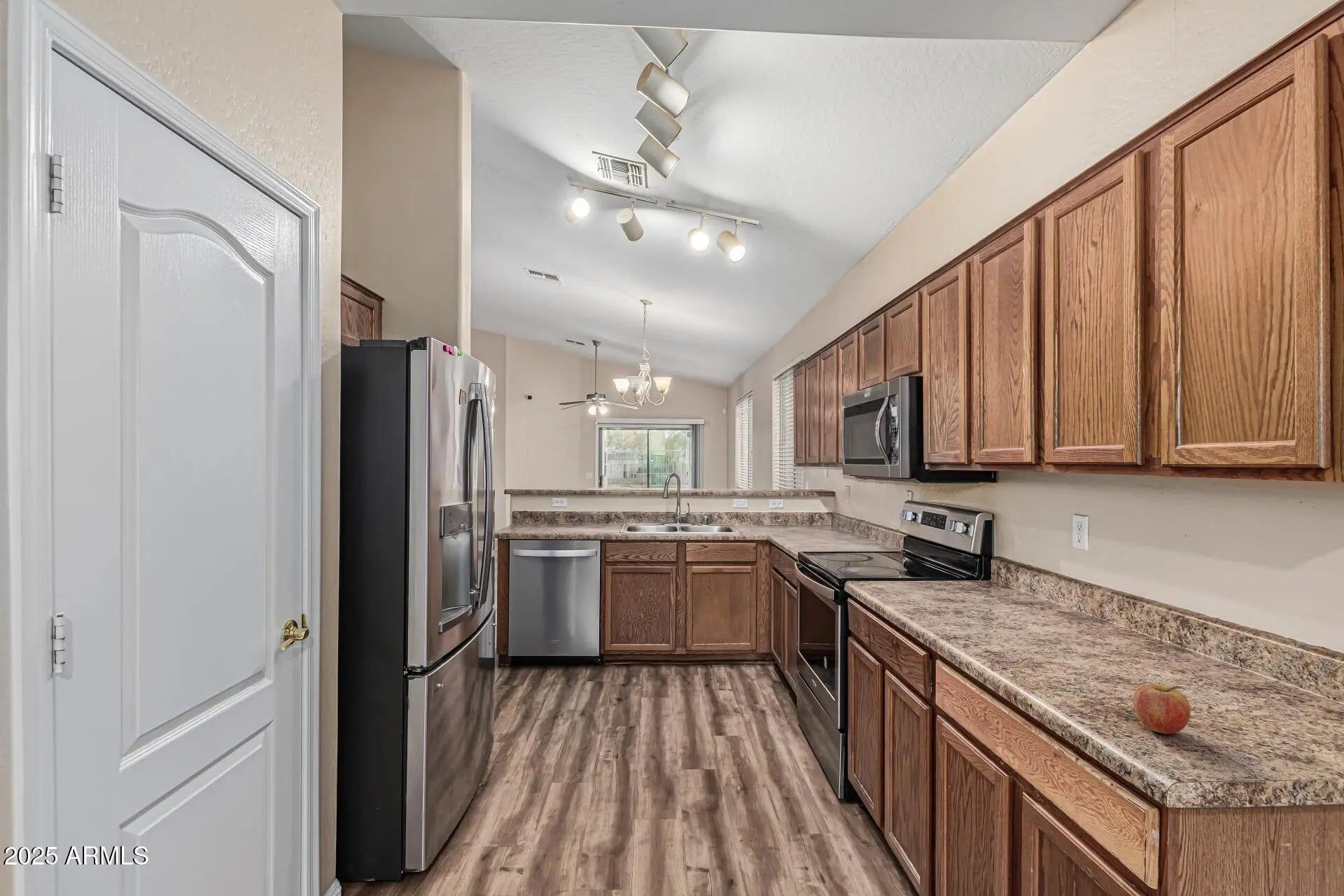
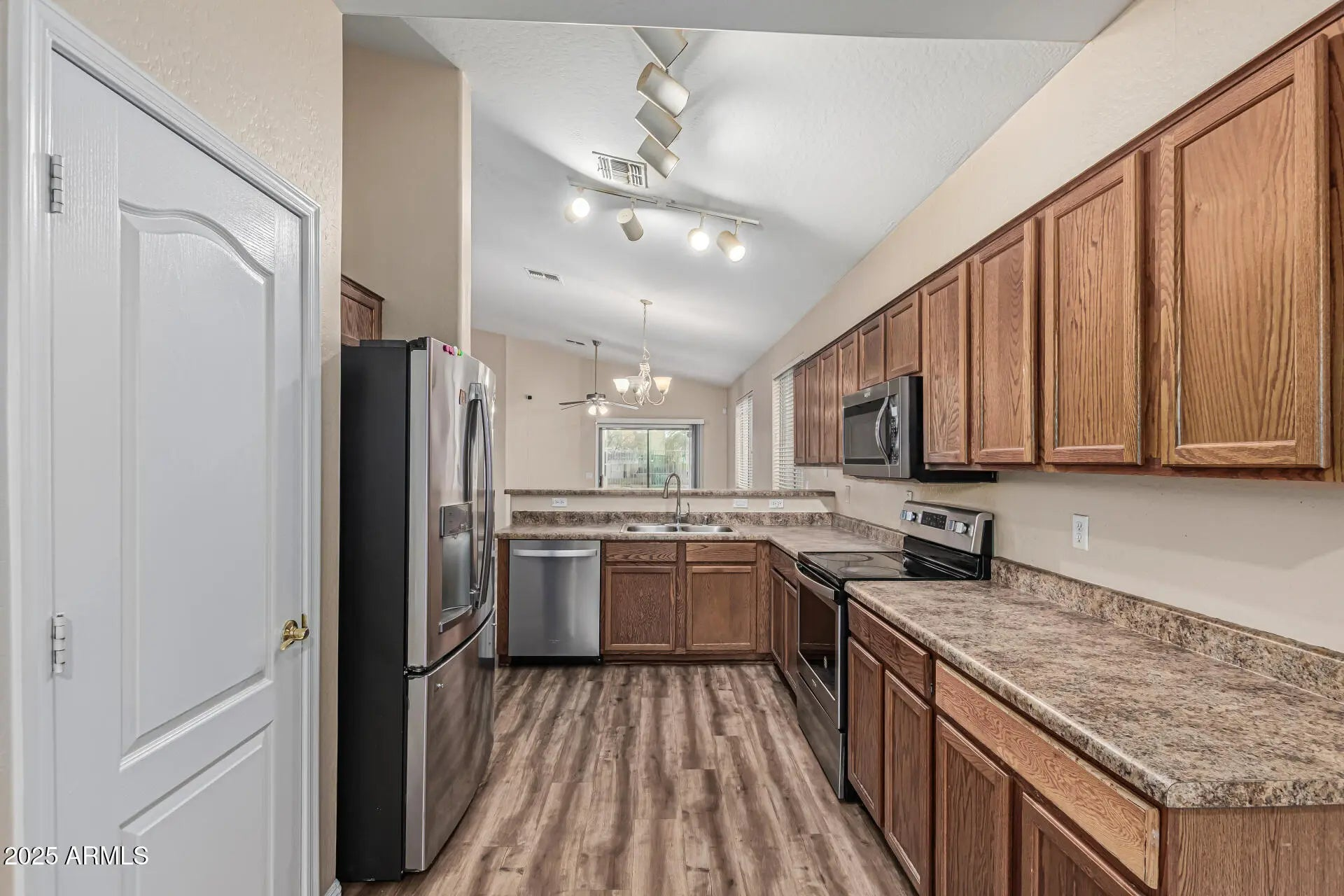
- fruit [1133,682,1191,734]
